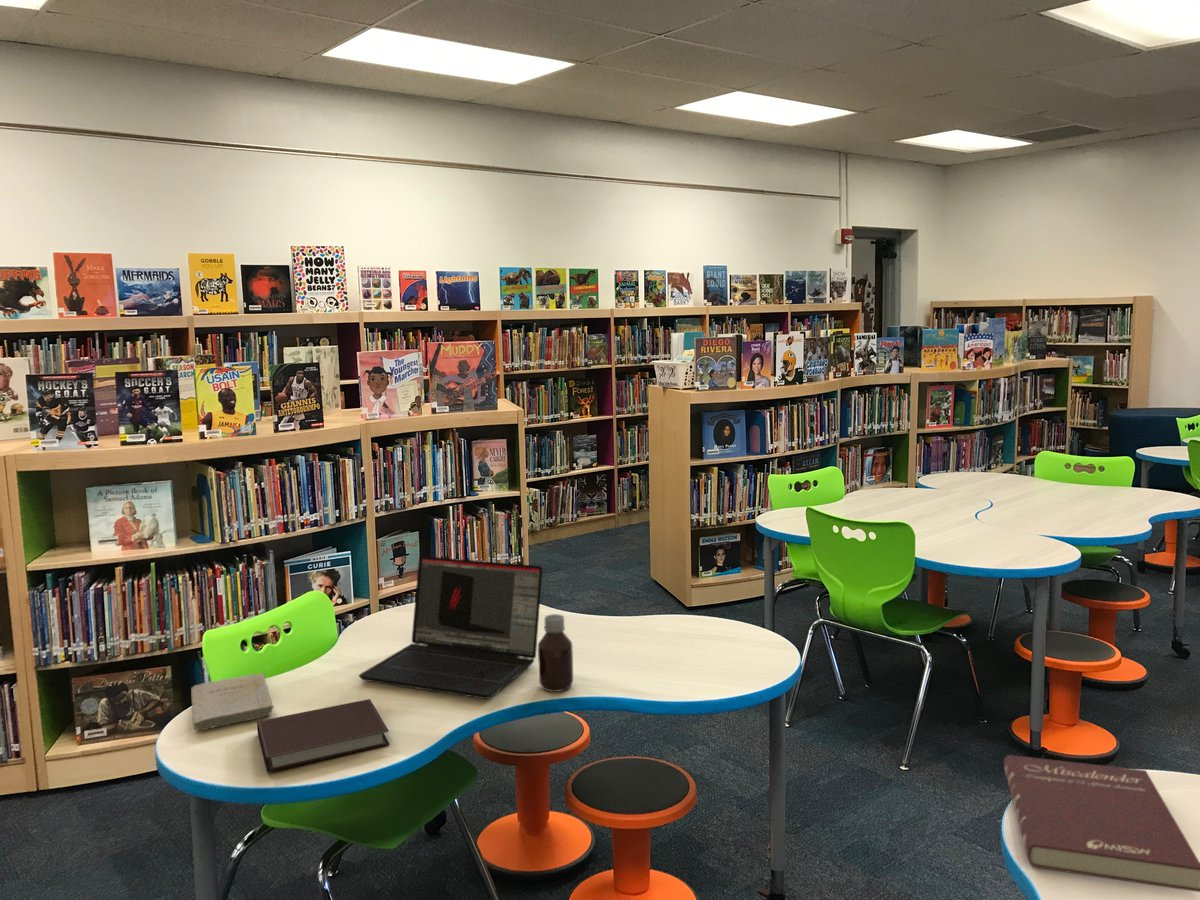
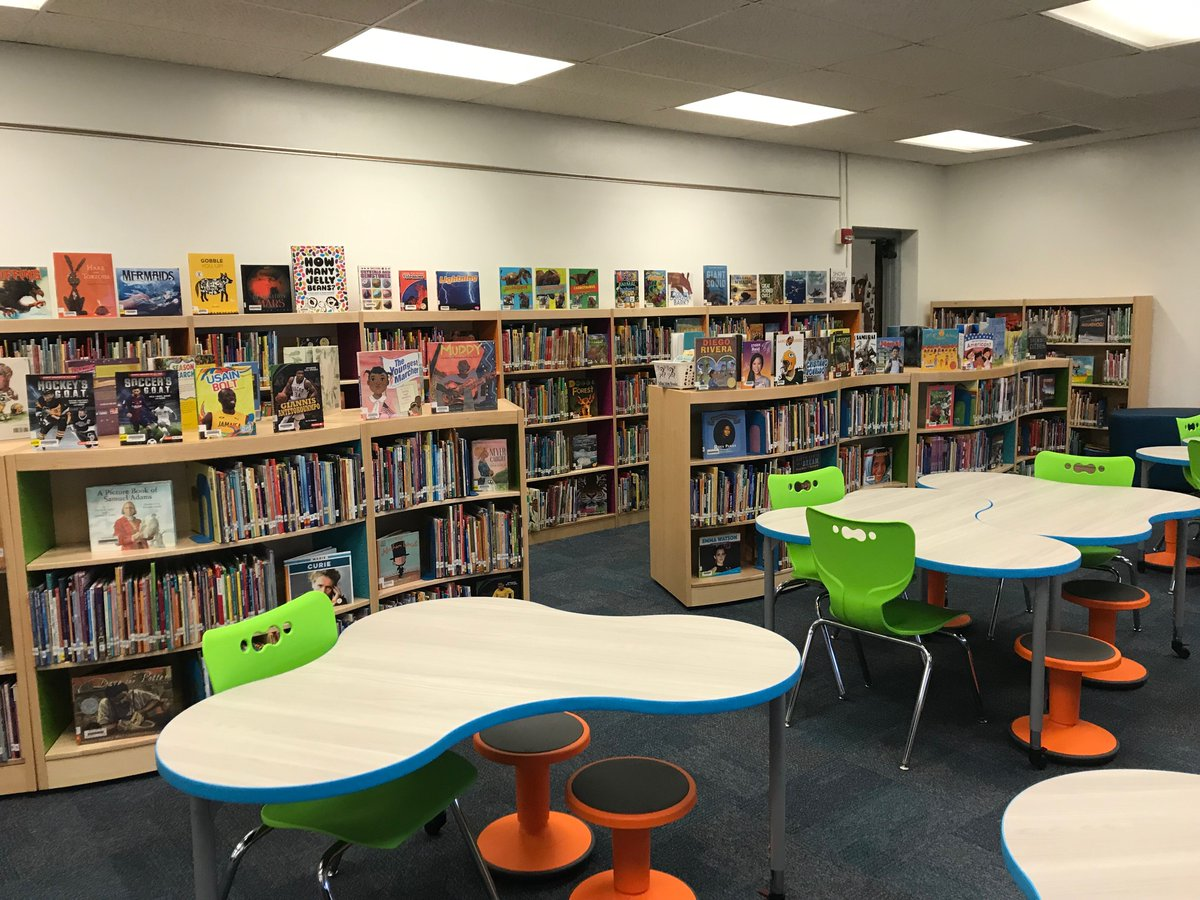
- laptop [358,555,543,700]
- bottle [537,613,574,693]
- book [190,672,277,732]
- notebook [256,698,391,773]
- book [1003,754,1200,893]
